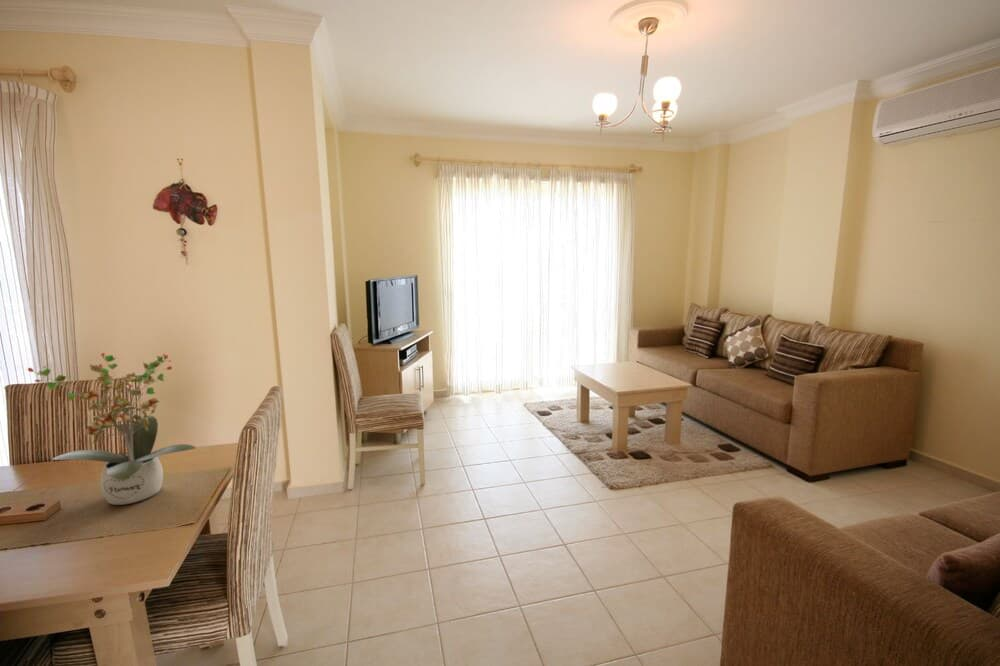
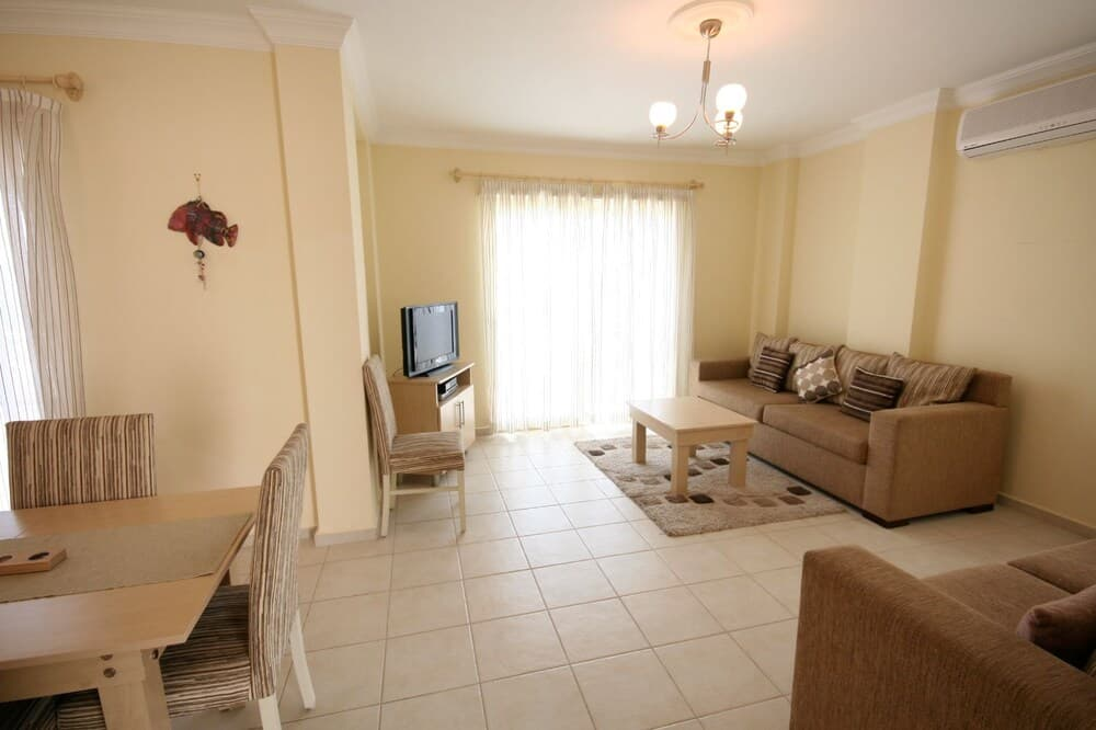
- potted plant [27,352,197,506]
